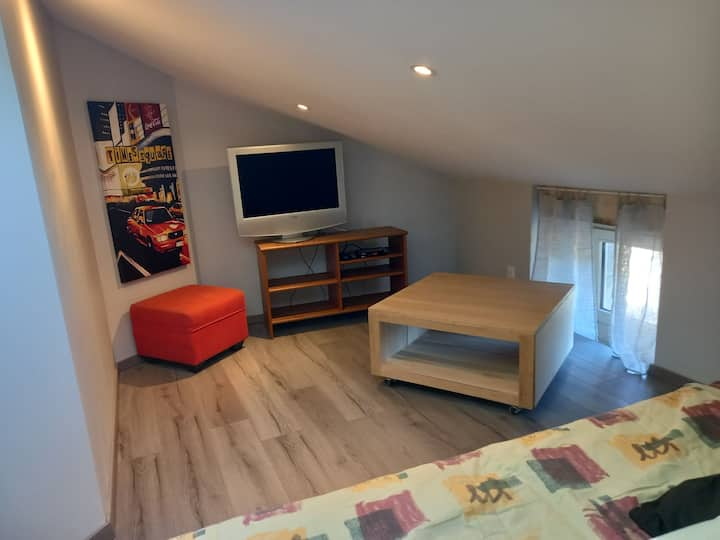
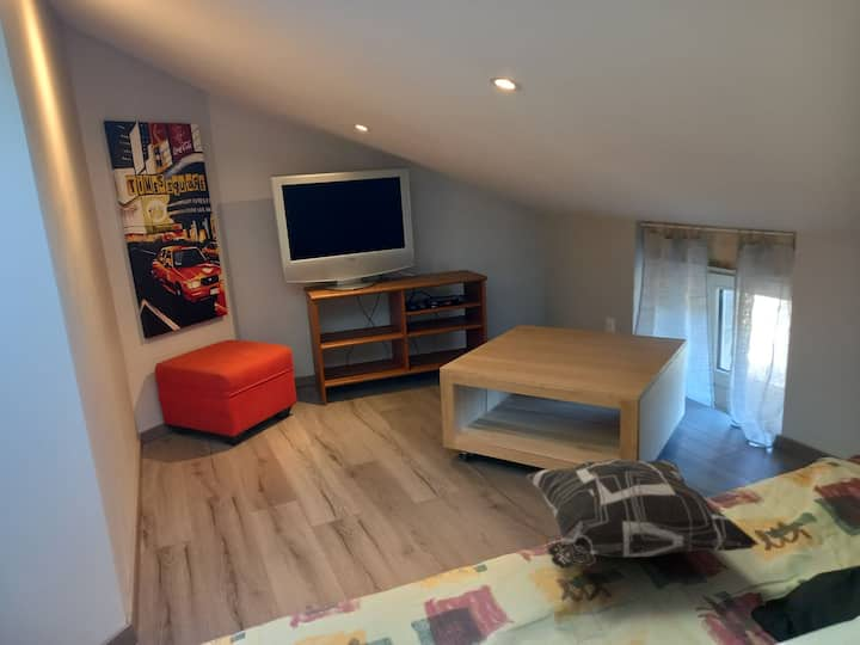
+ decorative pillow [524,457,760,570]
